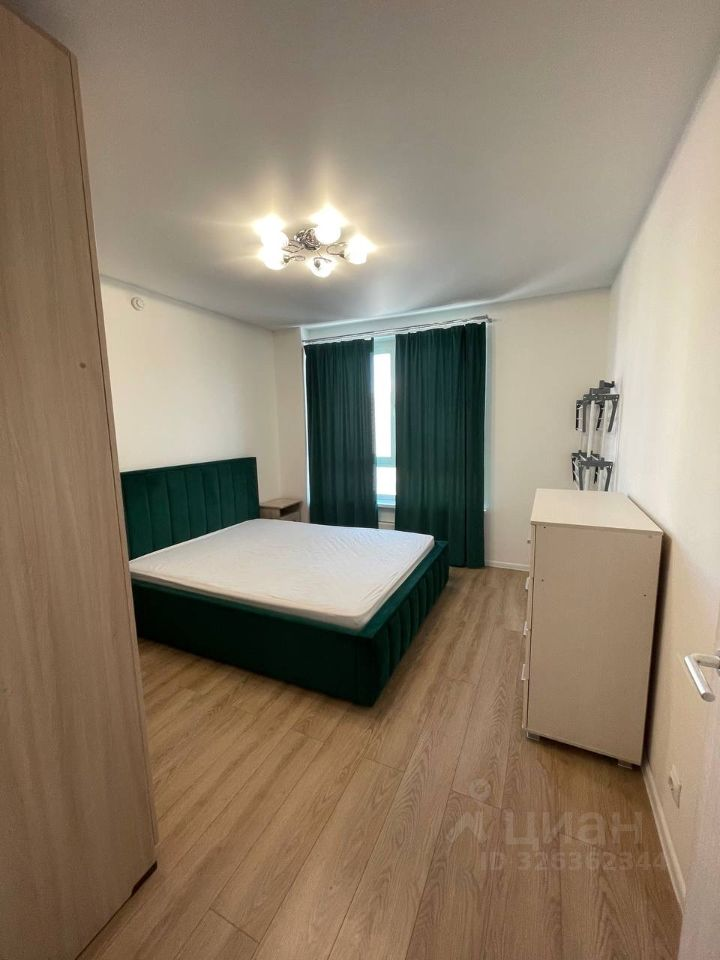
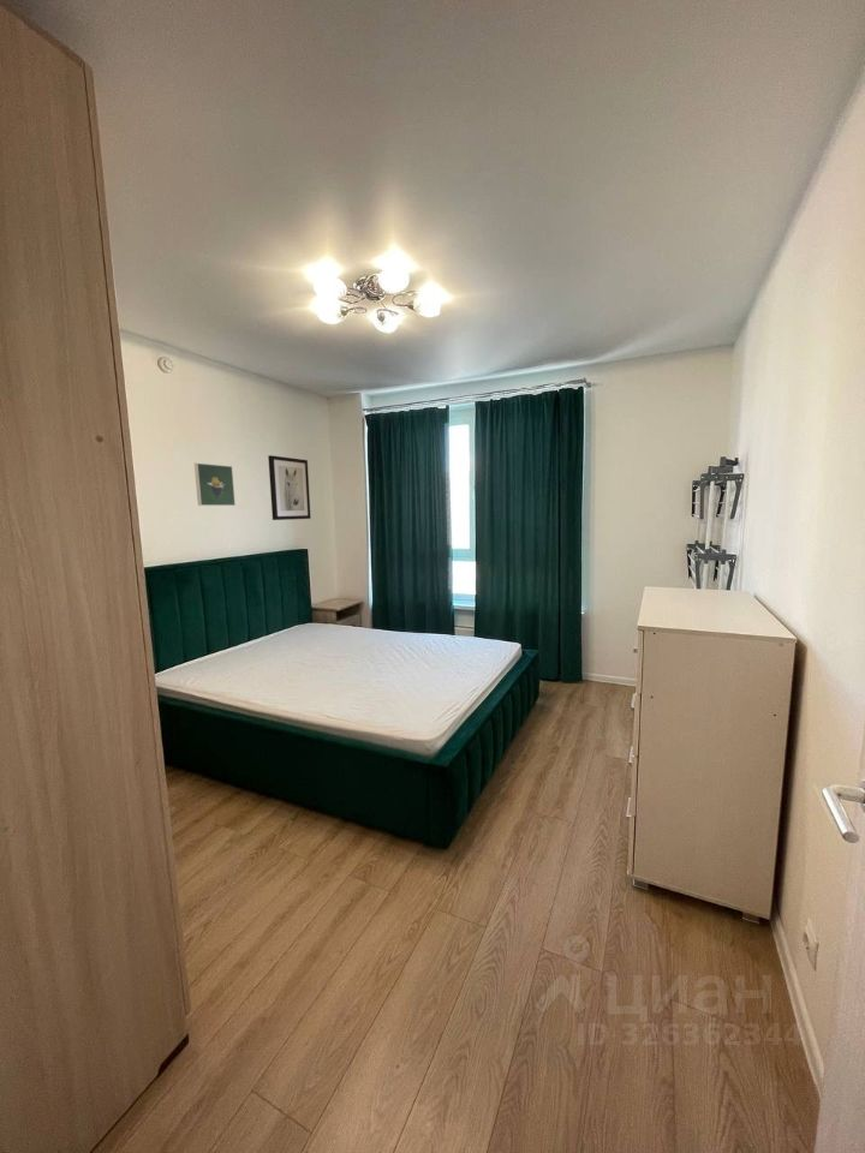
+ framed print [193,462,237,507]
+ wall art [267,454,312,521]
